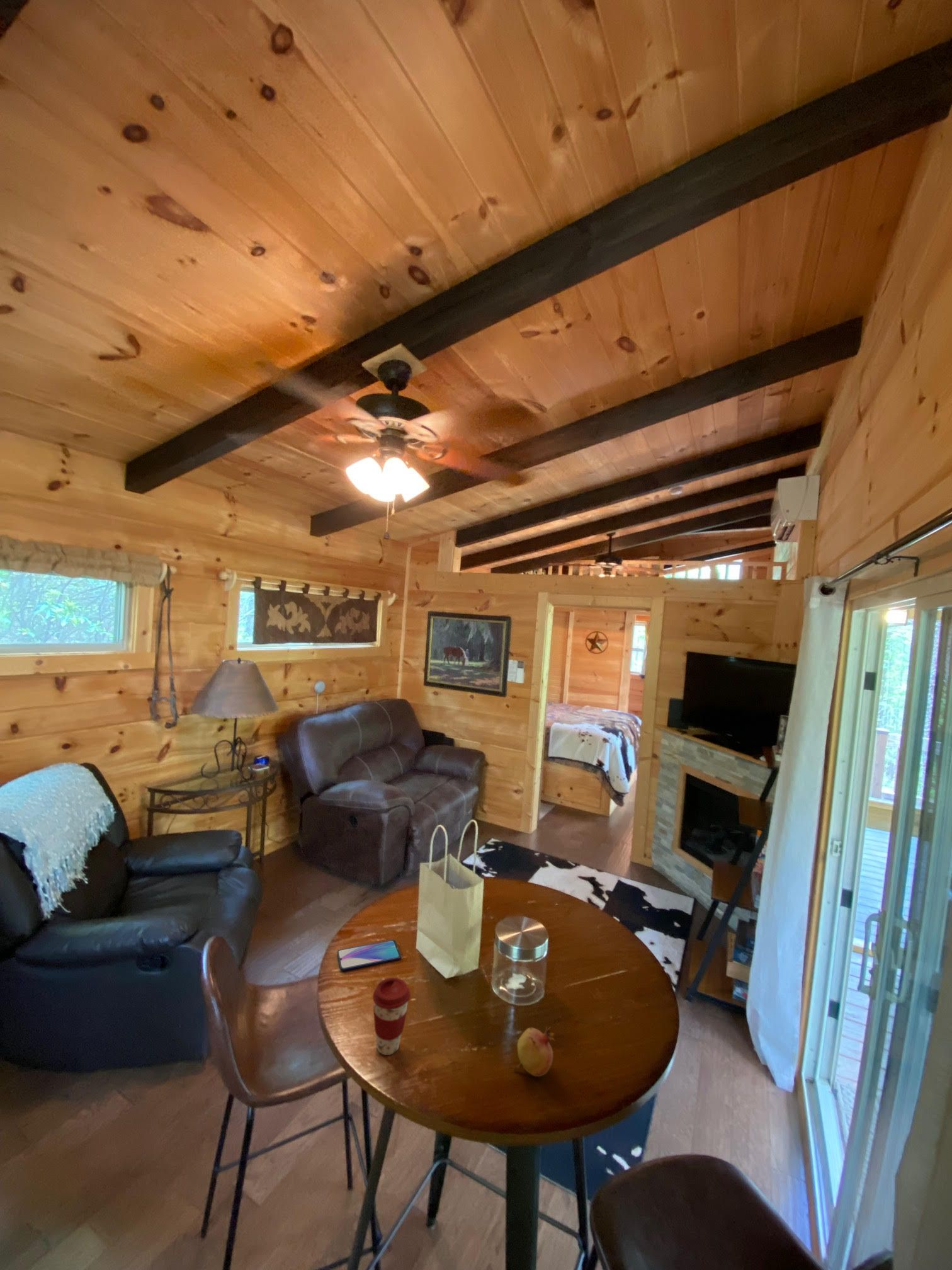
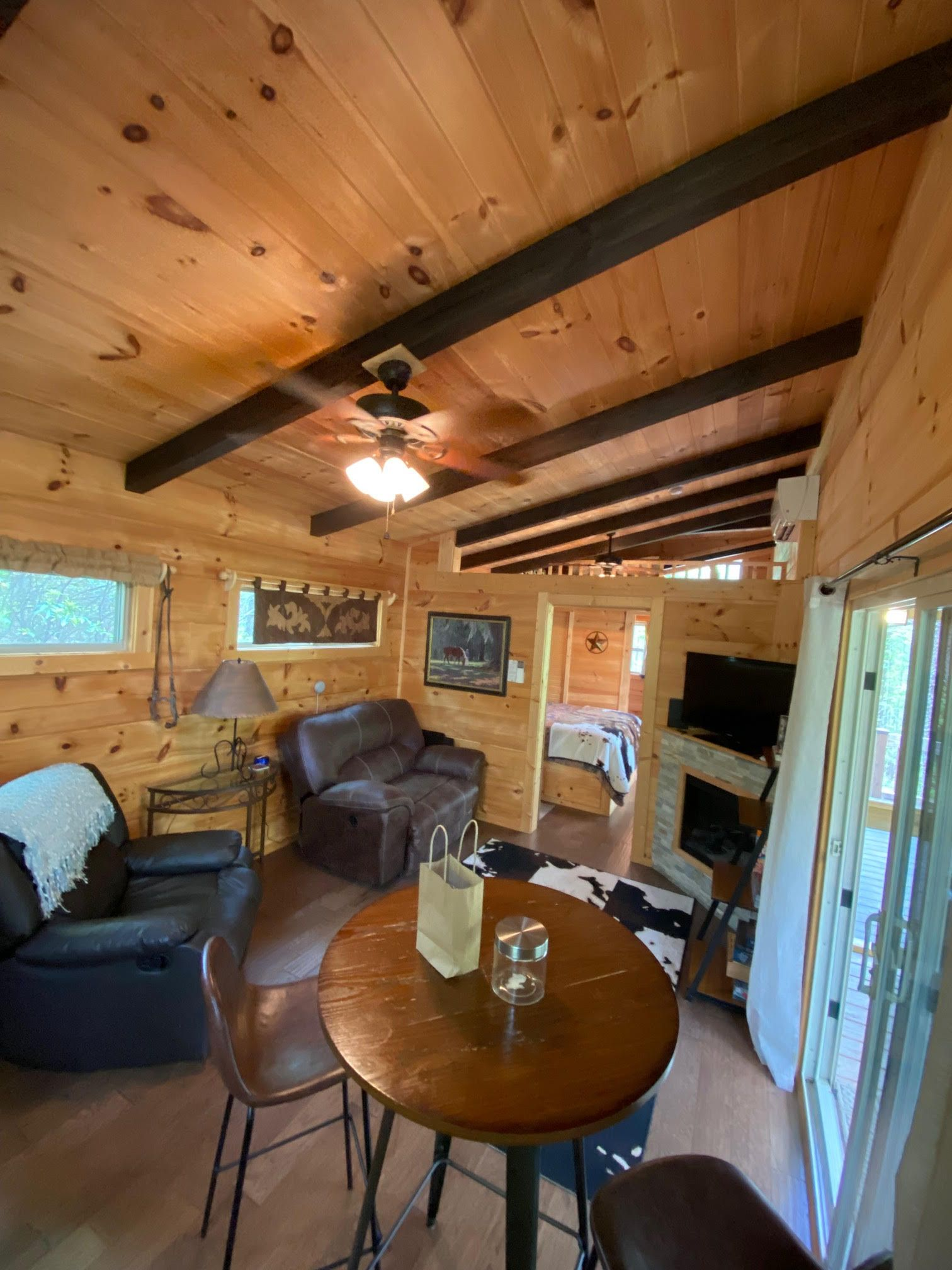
- smartphone [337,939,402,971]
- fruit [513,1026,556,1077]
- coffee cup [372,977,411,1056]
